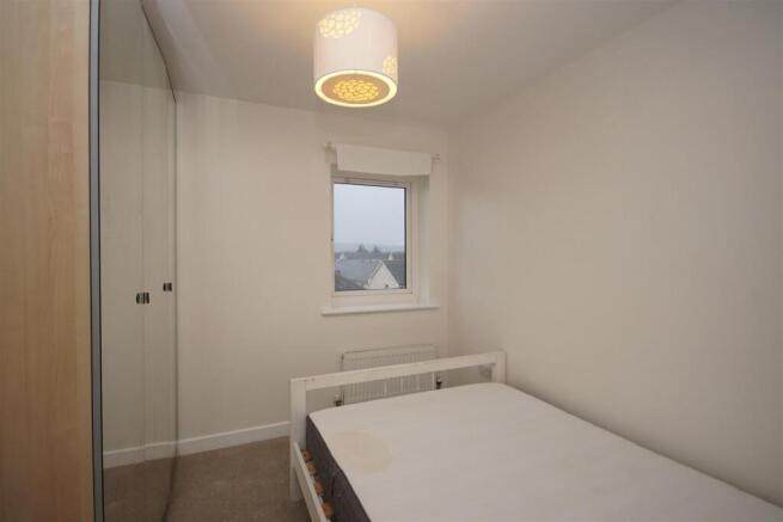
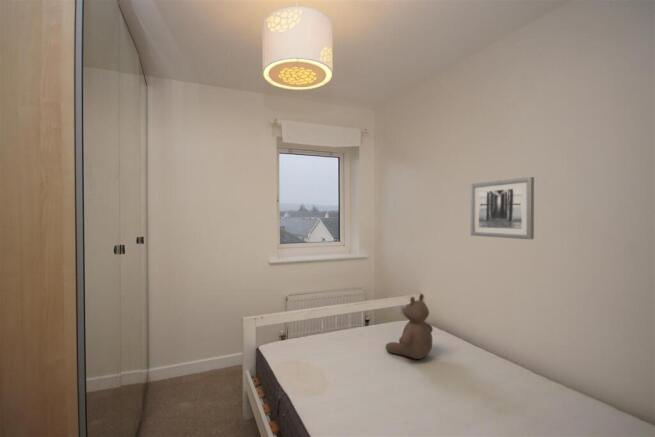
+ wall art [470,176,535,240]
+ bear [385,293,434,360]
